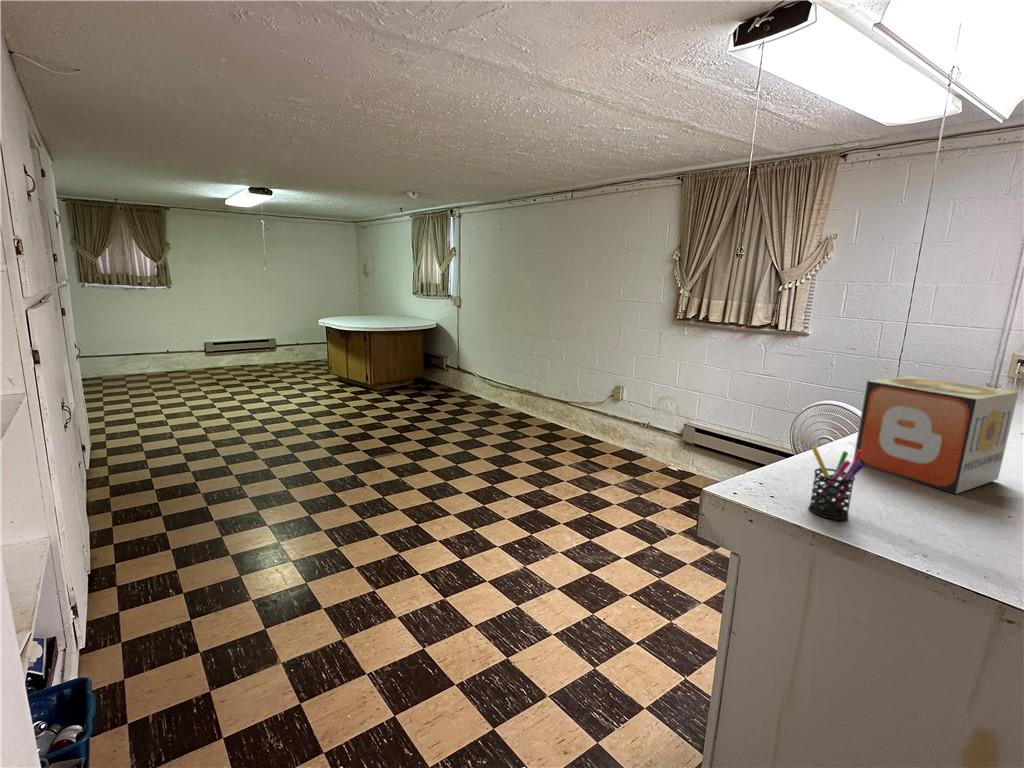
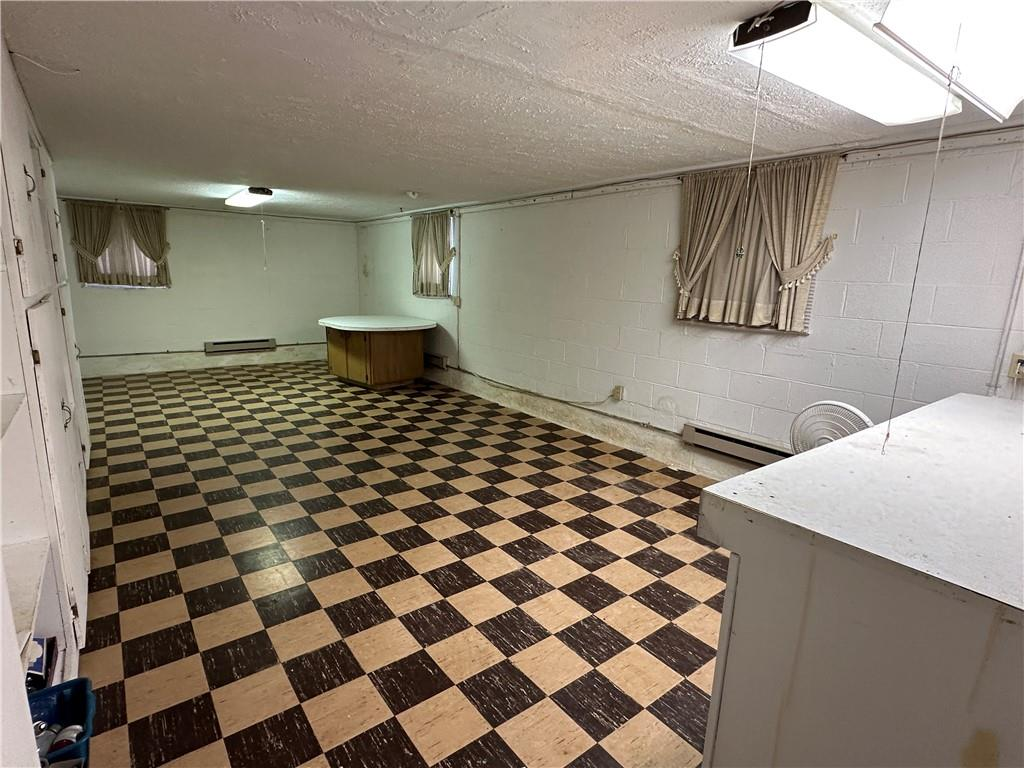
- pen holder [808,445,865,521]
- display cube [852,375,1019,495]
